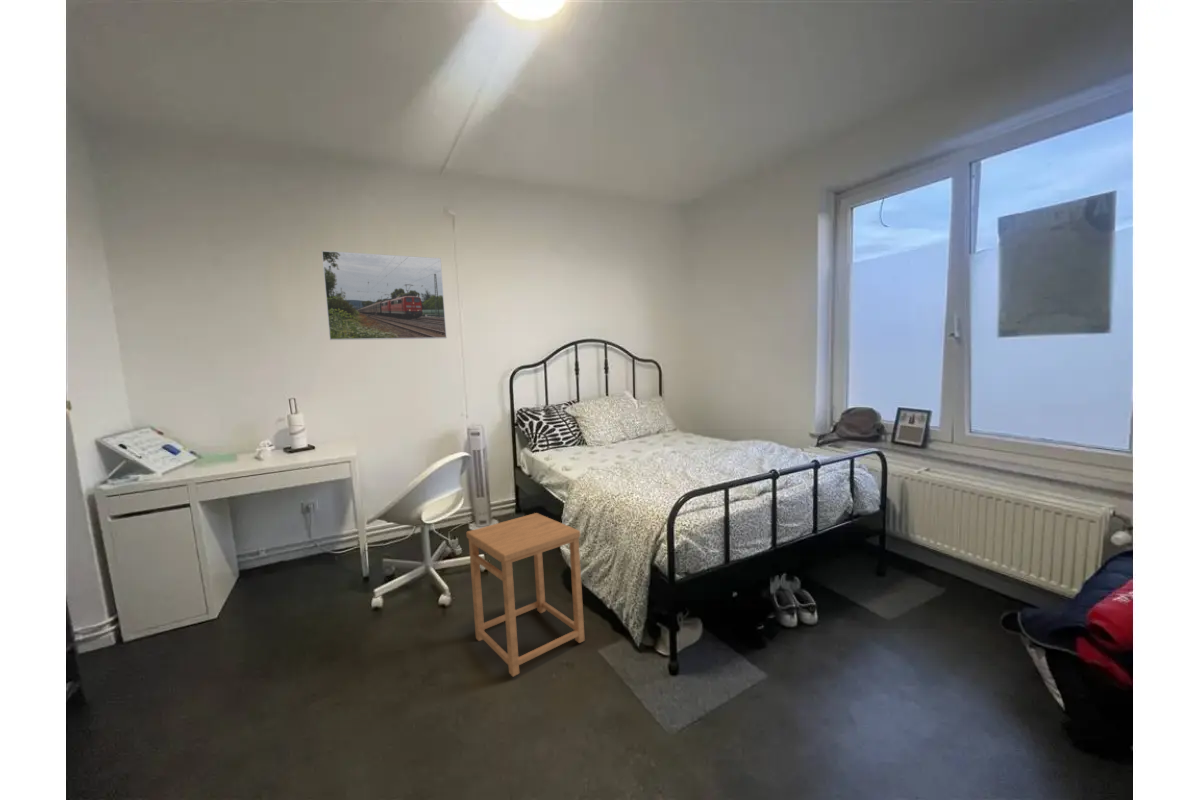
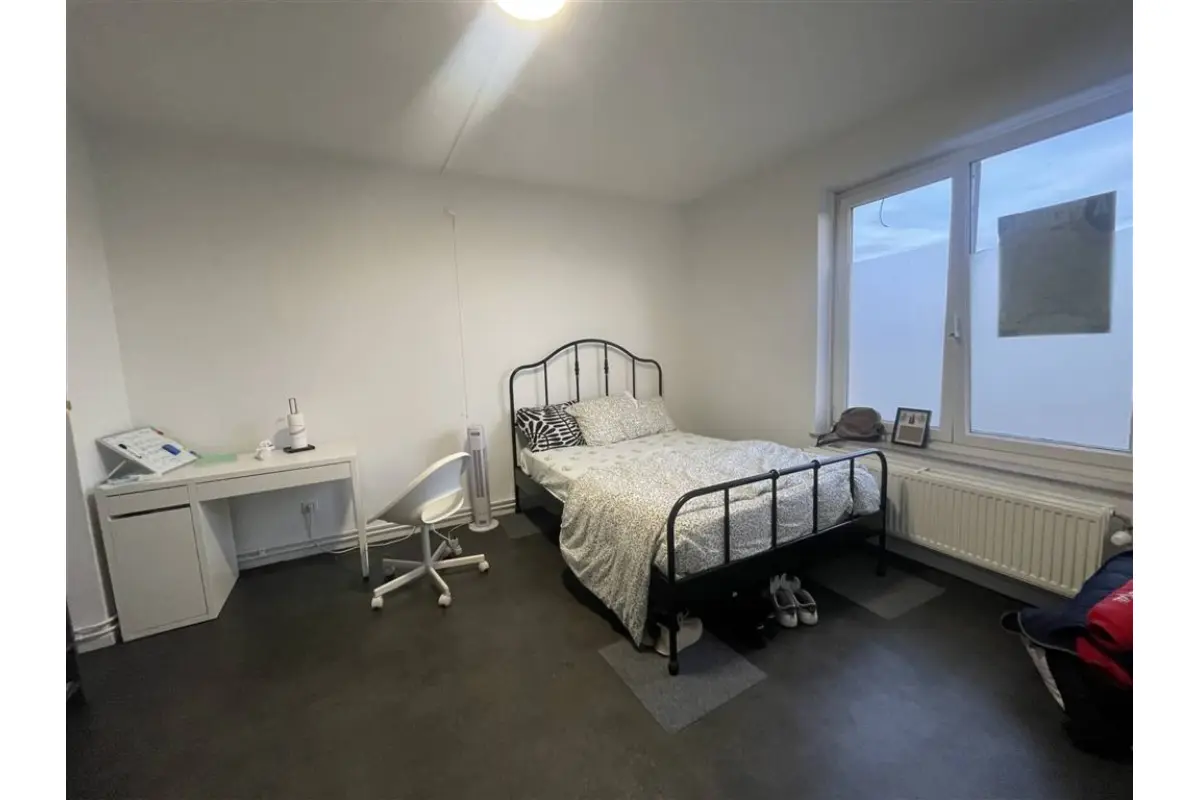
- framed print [321,250,448,341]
- side table [465,512,586,677]
